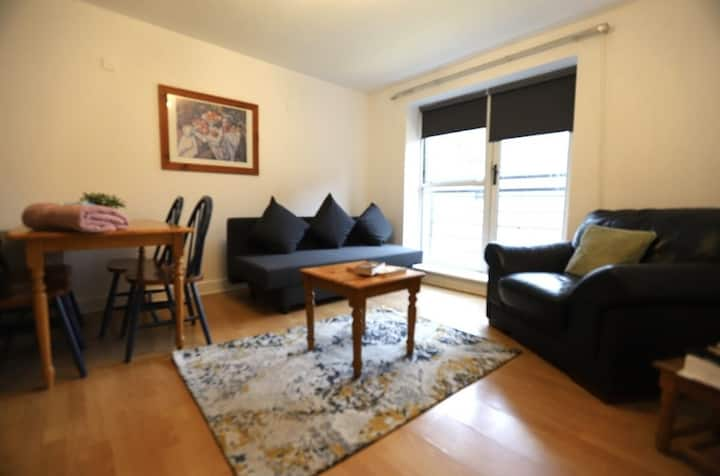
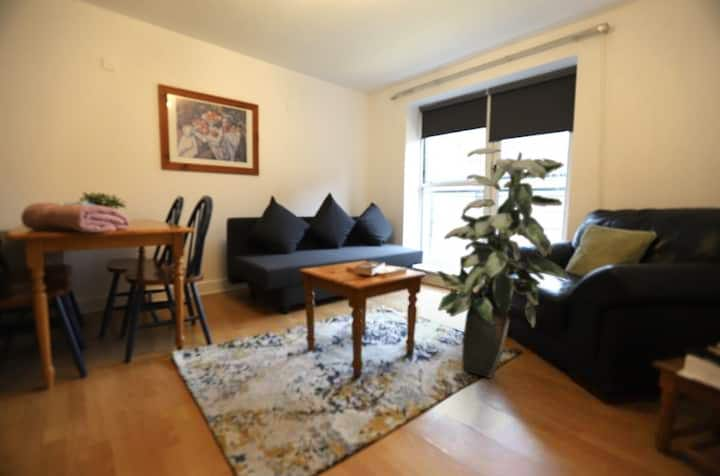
+ indoor plant [436,147,570,379]
